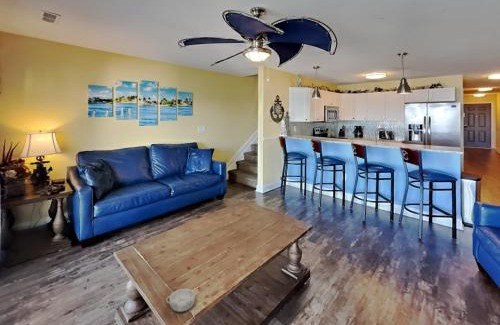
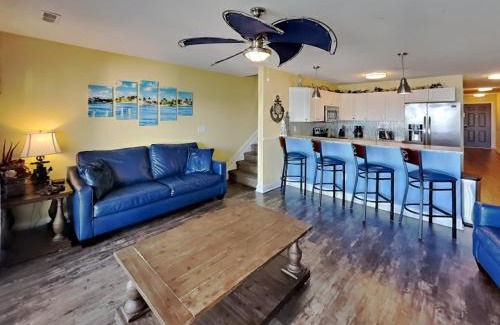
- decorative bowl [165,288,196,313]
